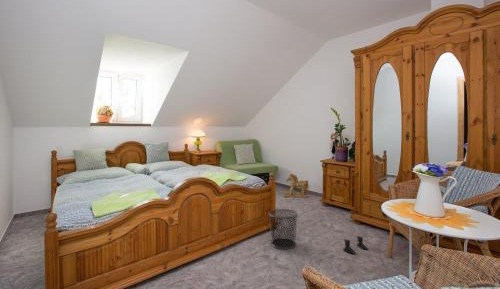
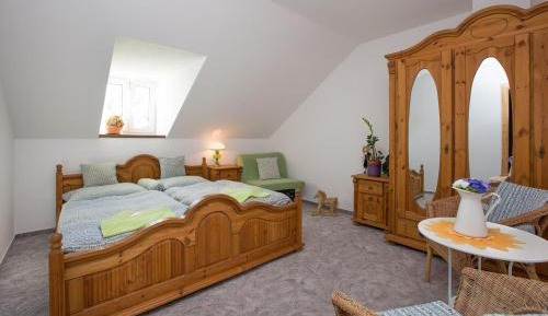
- waste bin [268,208,299,250]
- boots [342,235,369,255]
